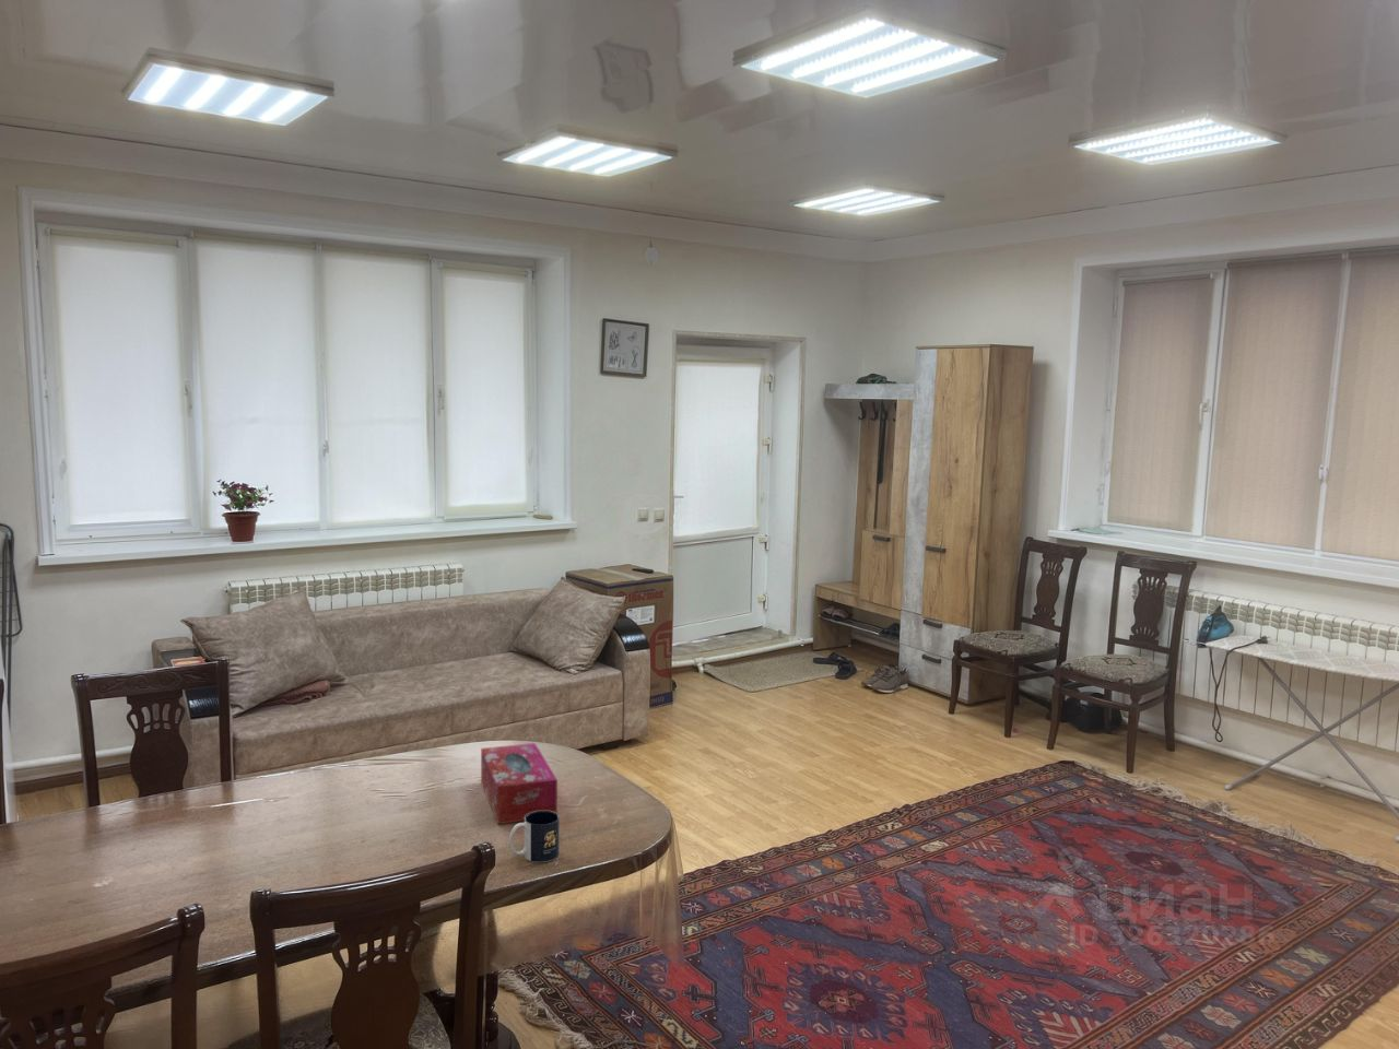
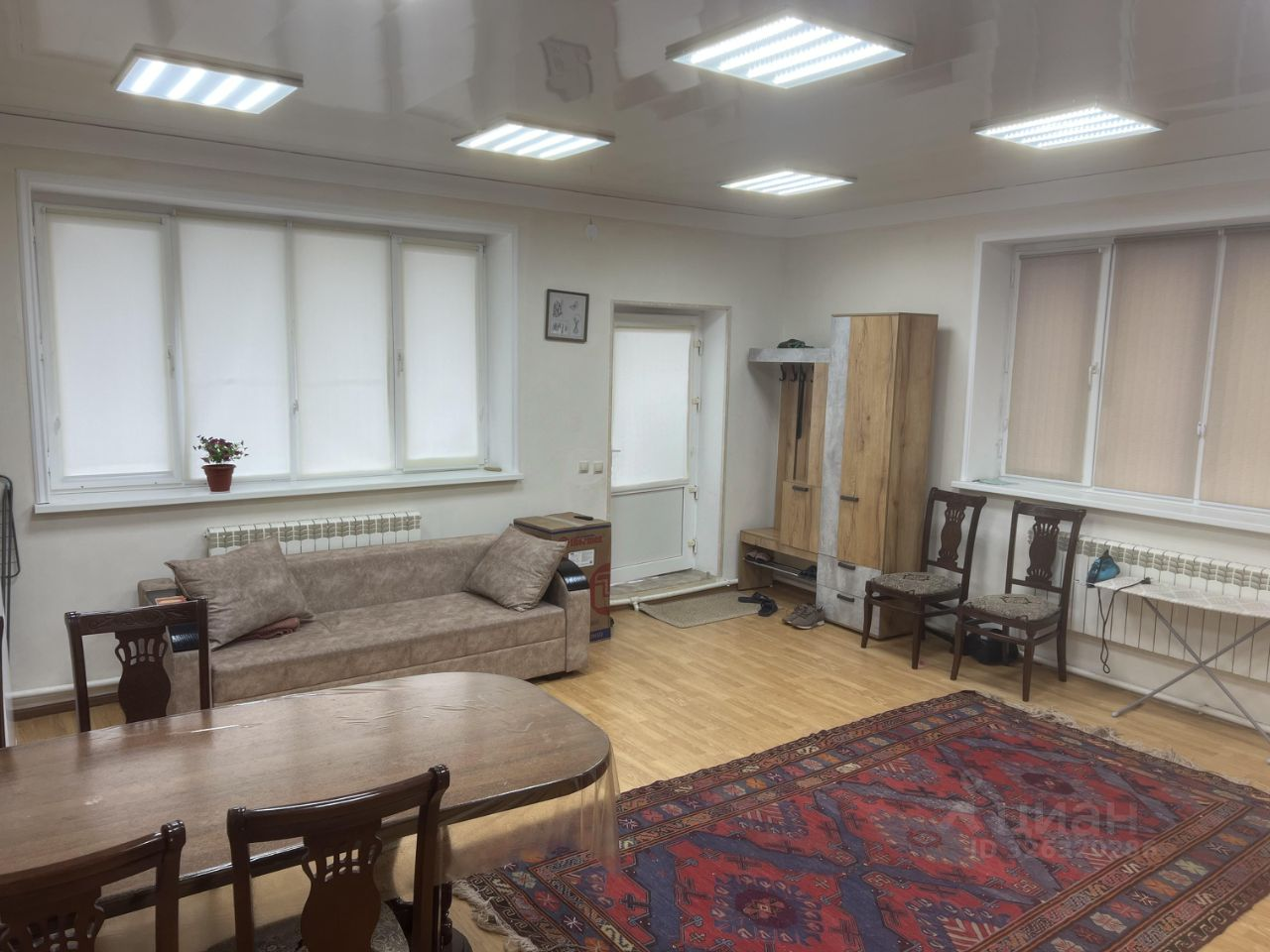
- mug [508,811,561,863]
- tissue box [480,742,558,825]
